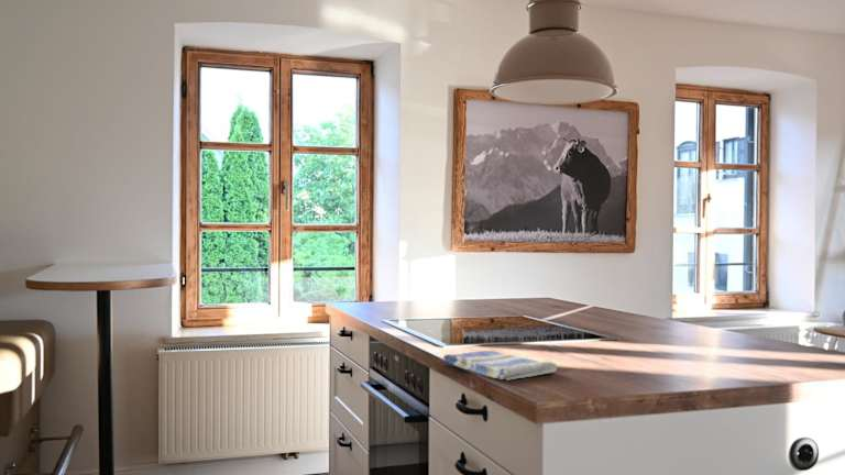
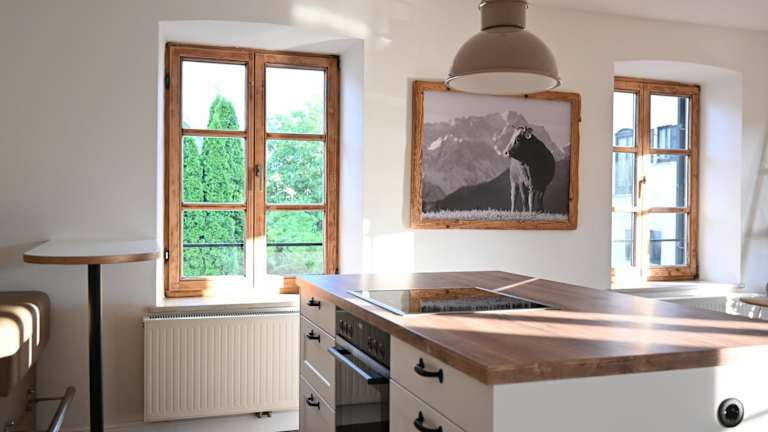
- dish towel [442,350,558,382]
